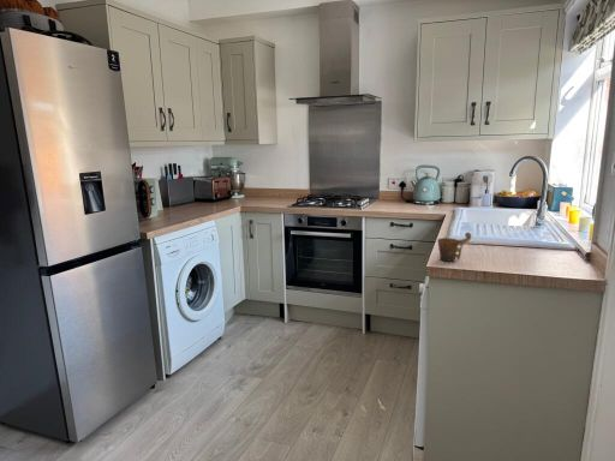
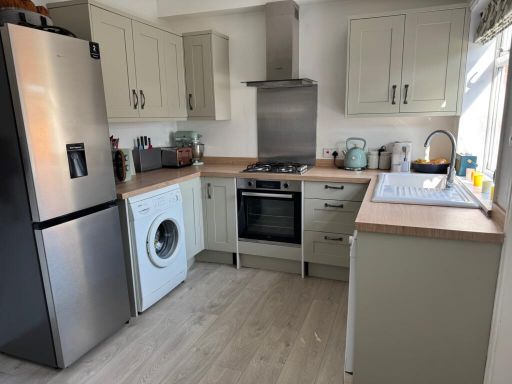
- mug [436,232,472,262]
